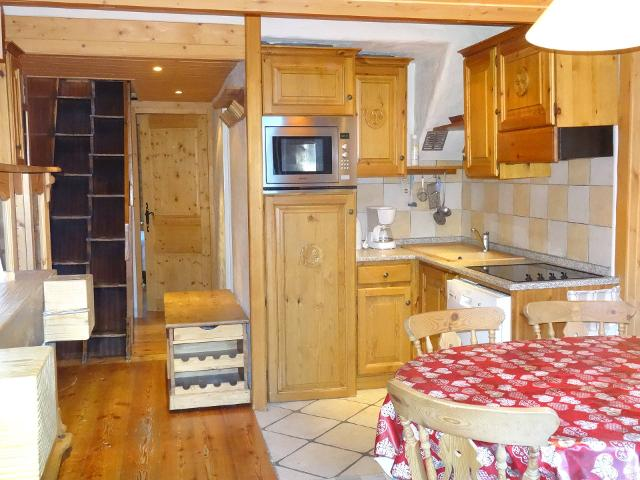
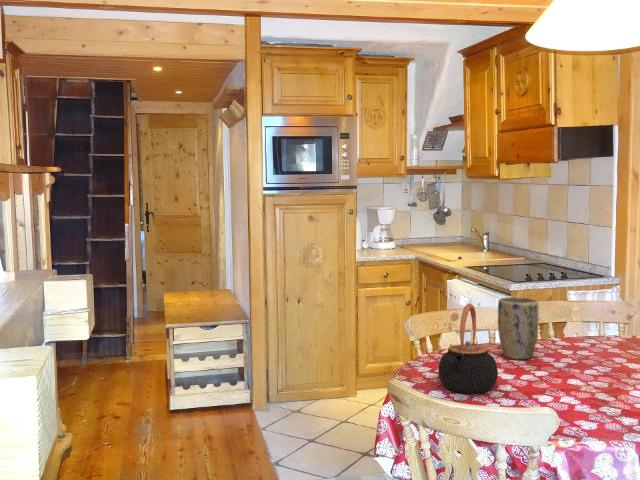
+ plant pot [497,296,539,360]
+ teapot [437,303,499,395]
